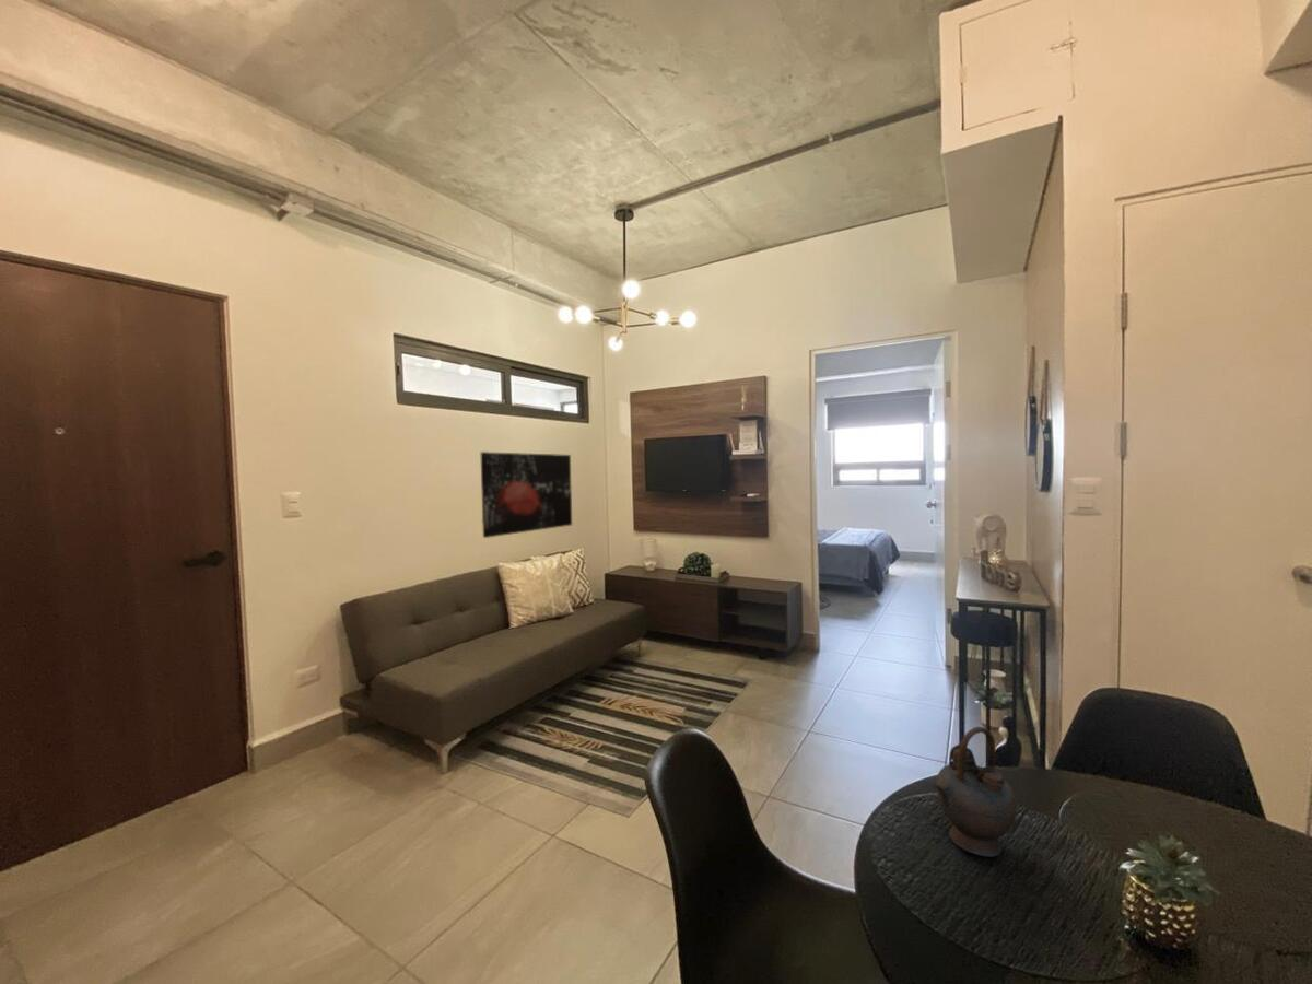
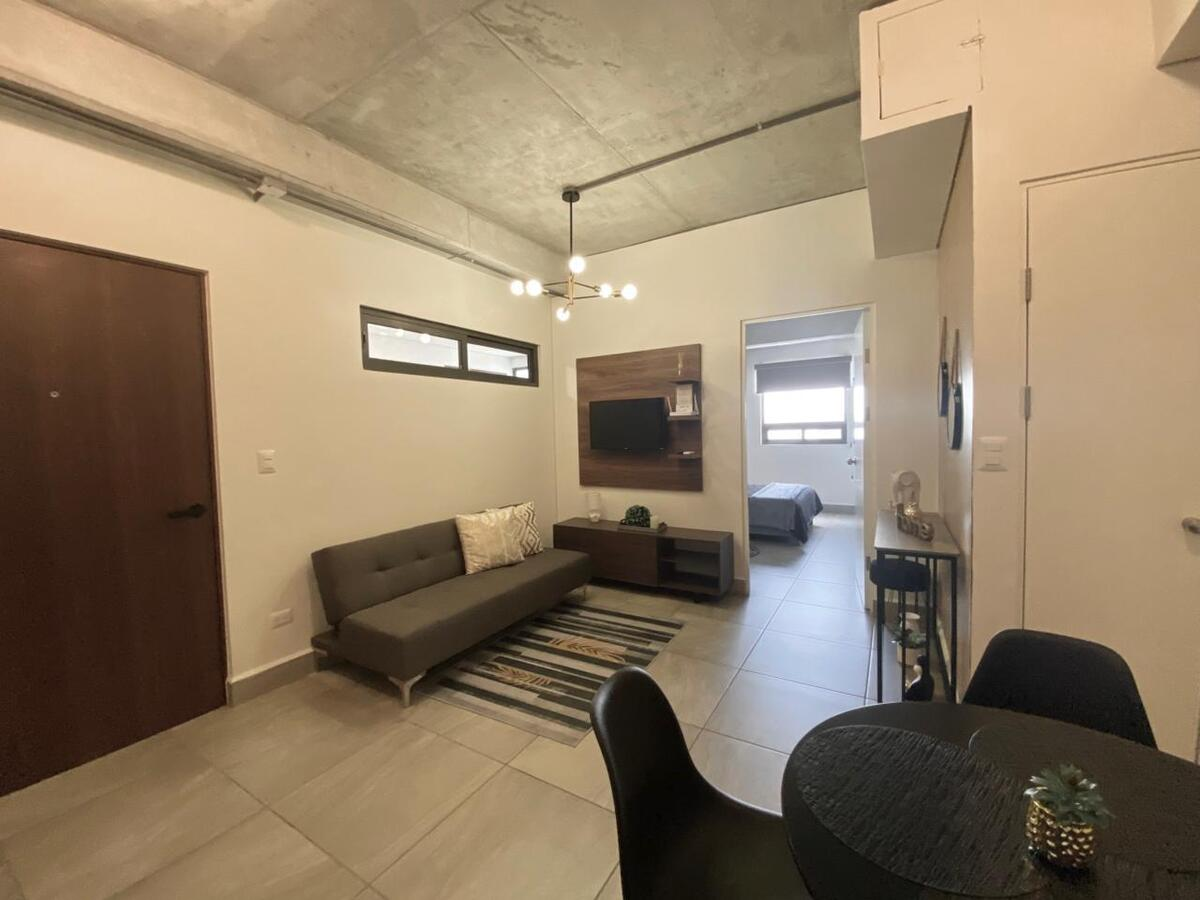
- teapot [932,726,1019,858]
- wall art [479,450,573,539]
